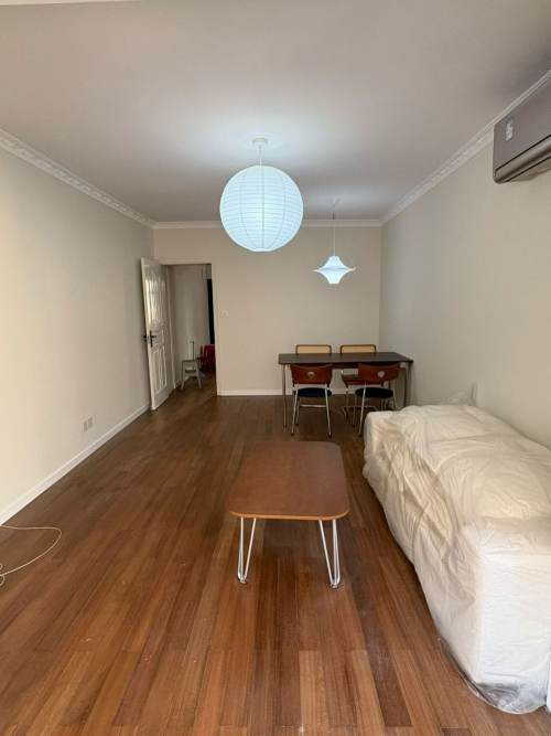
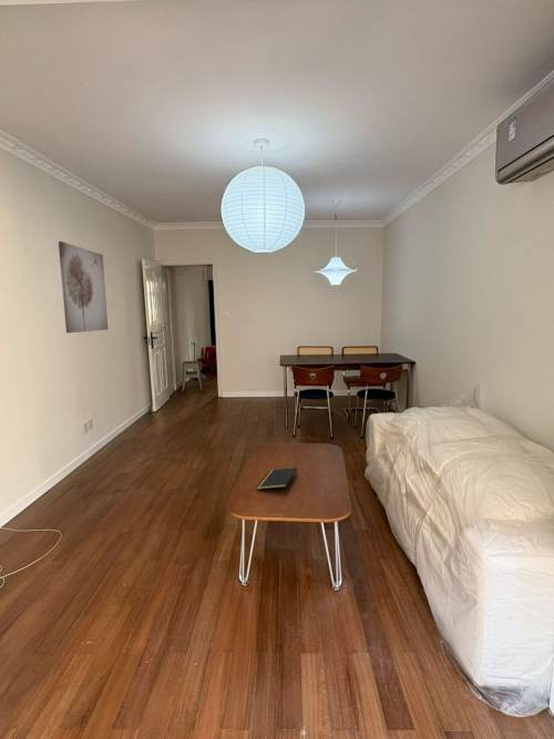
+ wall art [58,240,109,333]
+ notepad [255,466,298,491]
